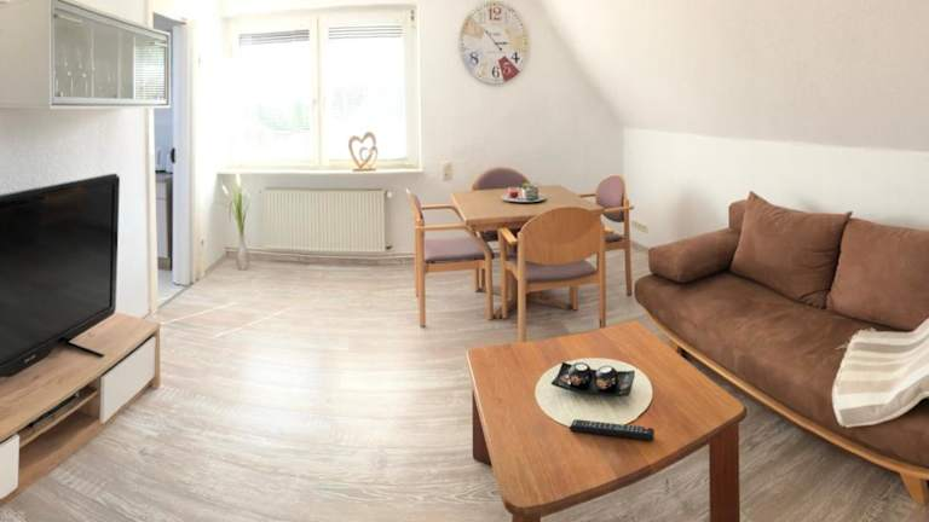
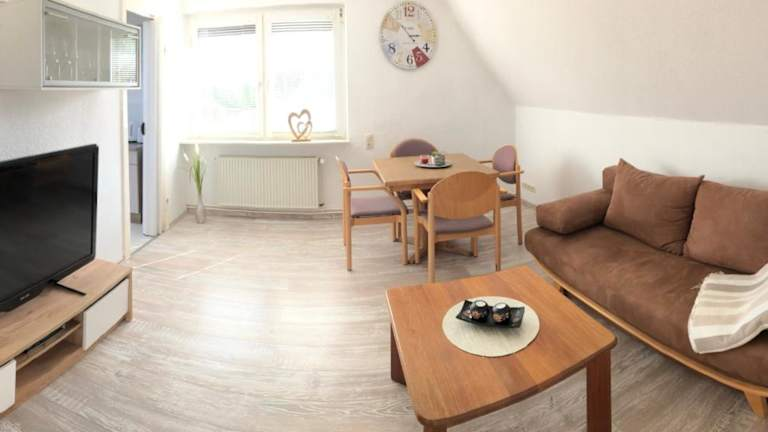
- remote control [569,418,656,441]
